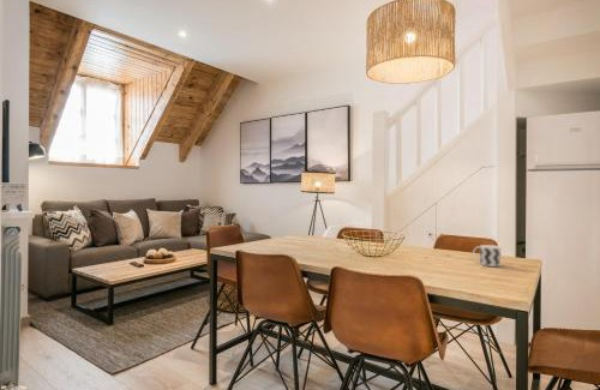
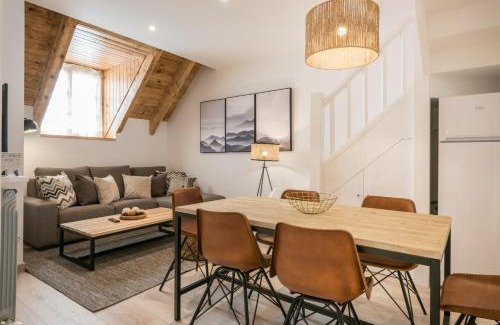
- cup [472,244,502,268]
